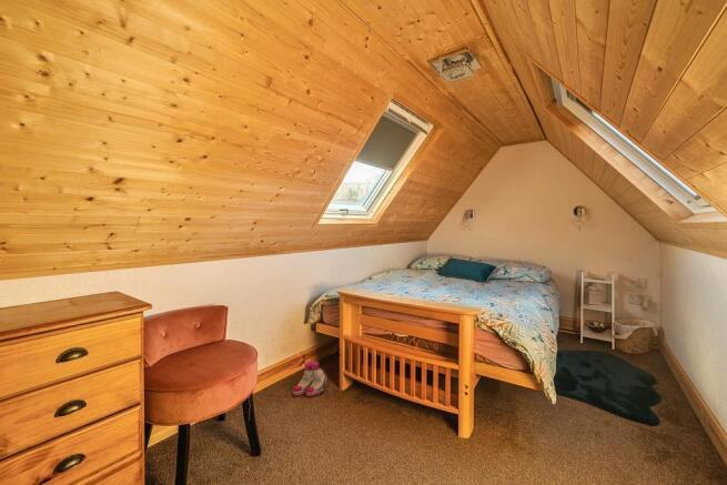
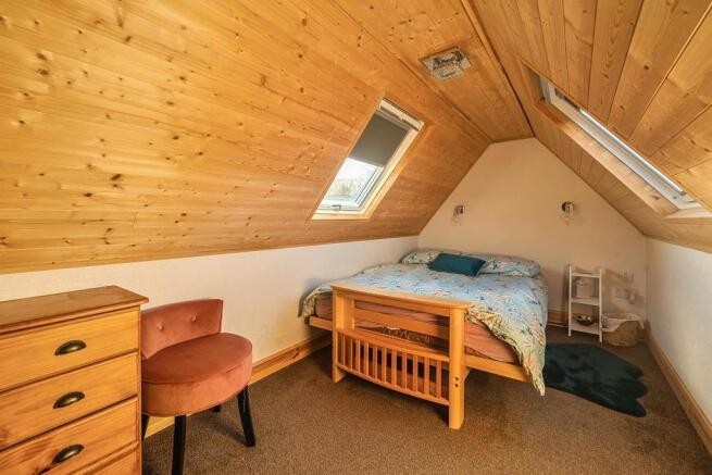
- boots [292,360,327,397]
